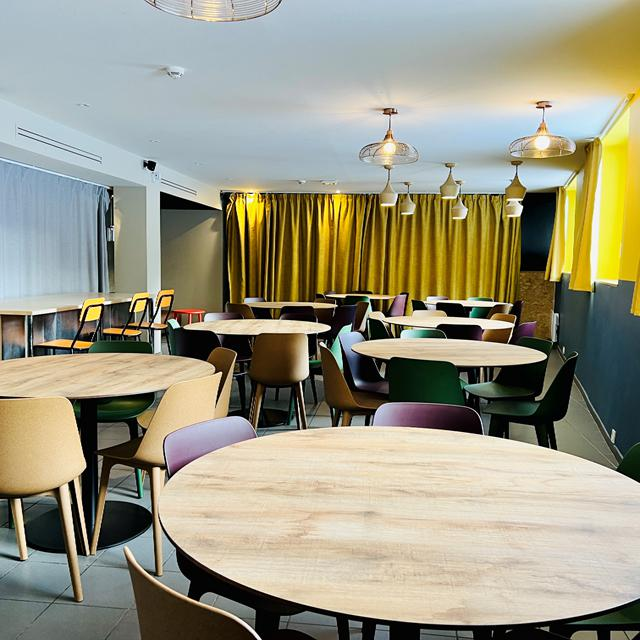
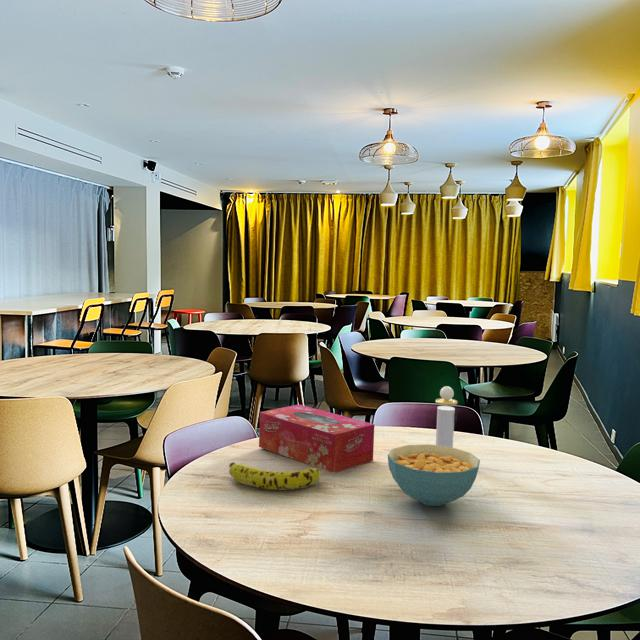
+ fruit [228,461,322,491]
+ perfume bottle [435,385,458,448]
+ tissue box [258,404,375,474]
+ cereal bowl [387,444,481,507]
